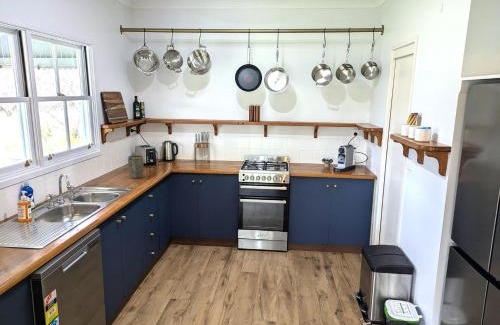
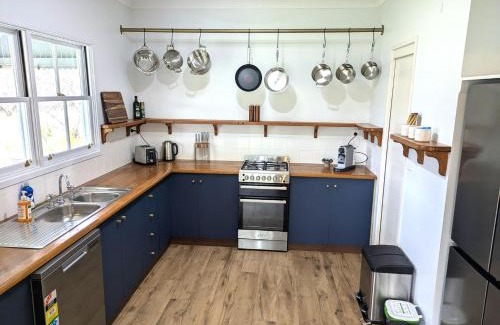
- plant pot [127,154,145,179]
